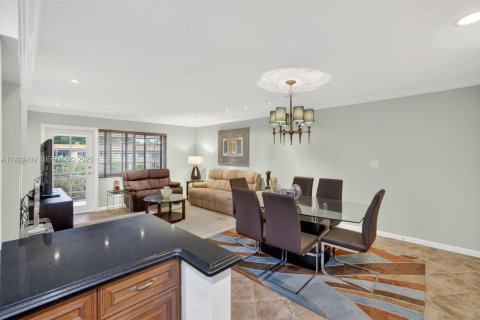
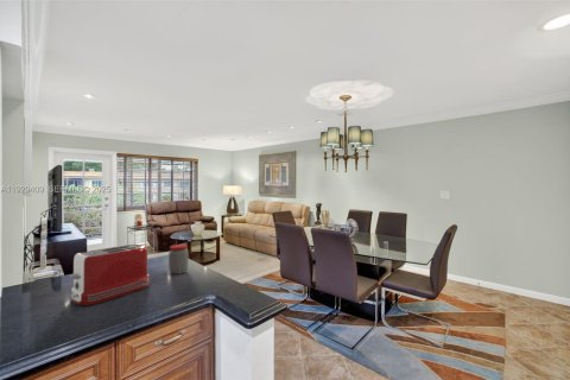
+ toaster [69,243,151,306]
+ jar [167,243,190,276]
